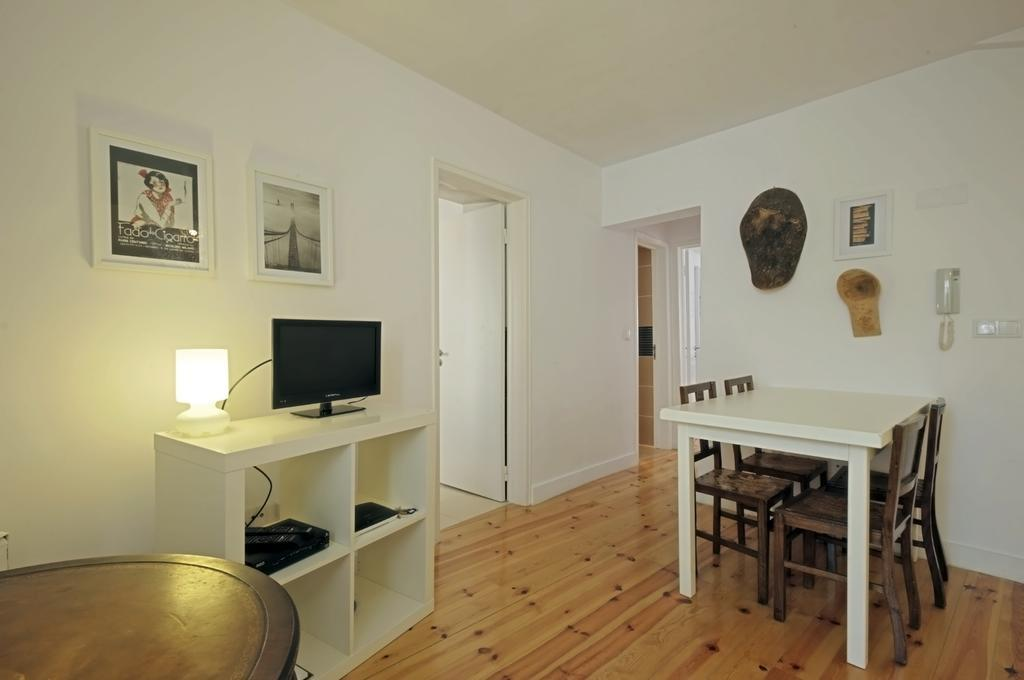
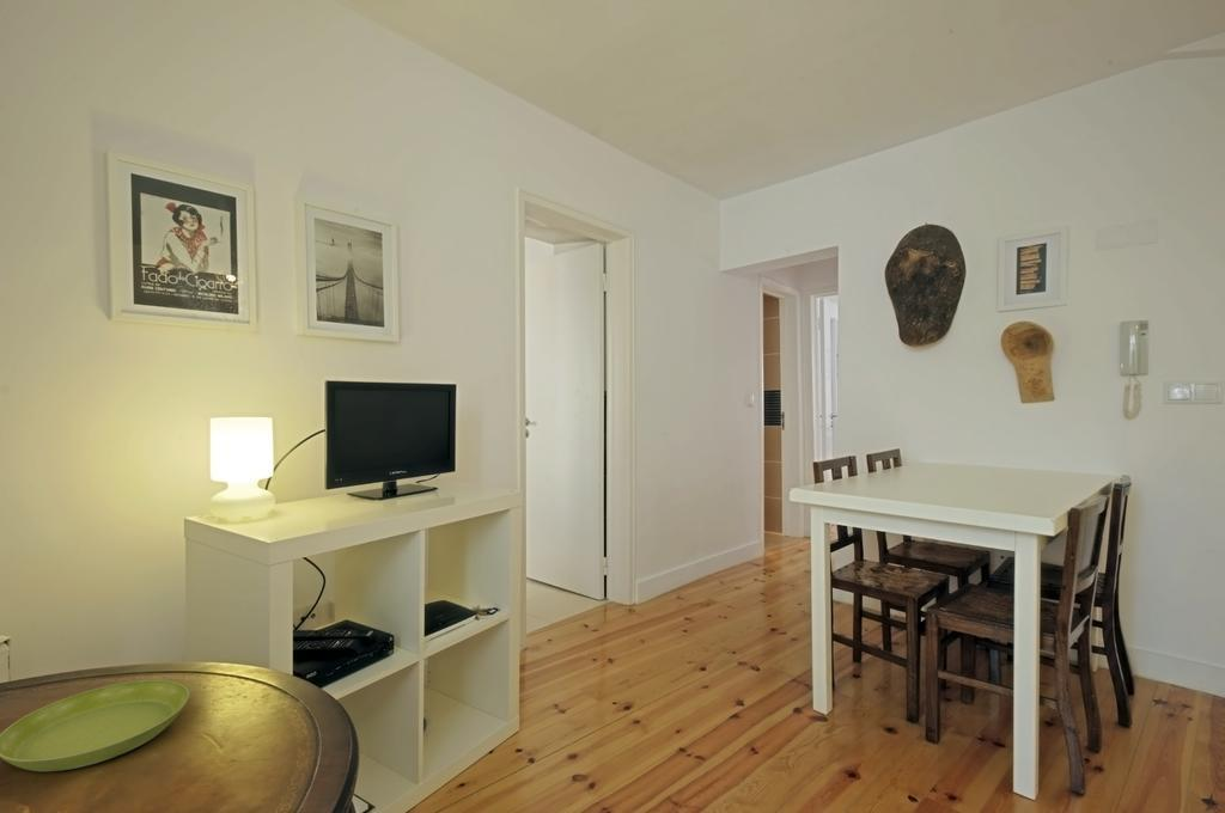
+ saucer [0,679,190,772]
